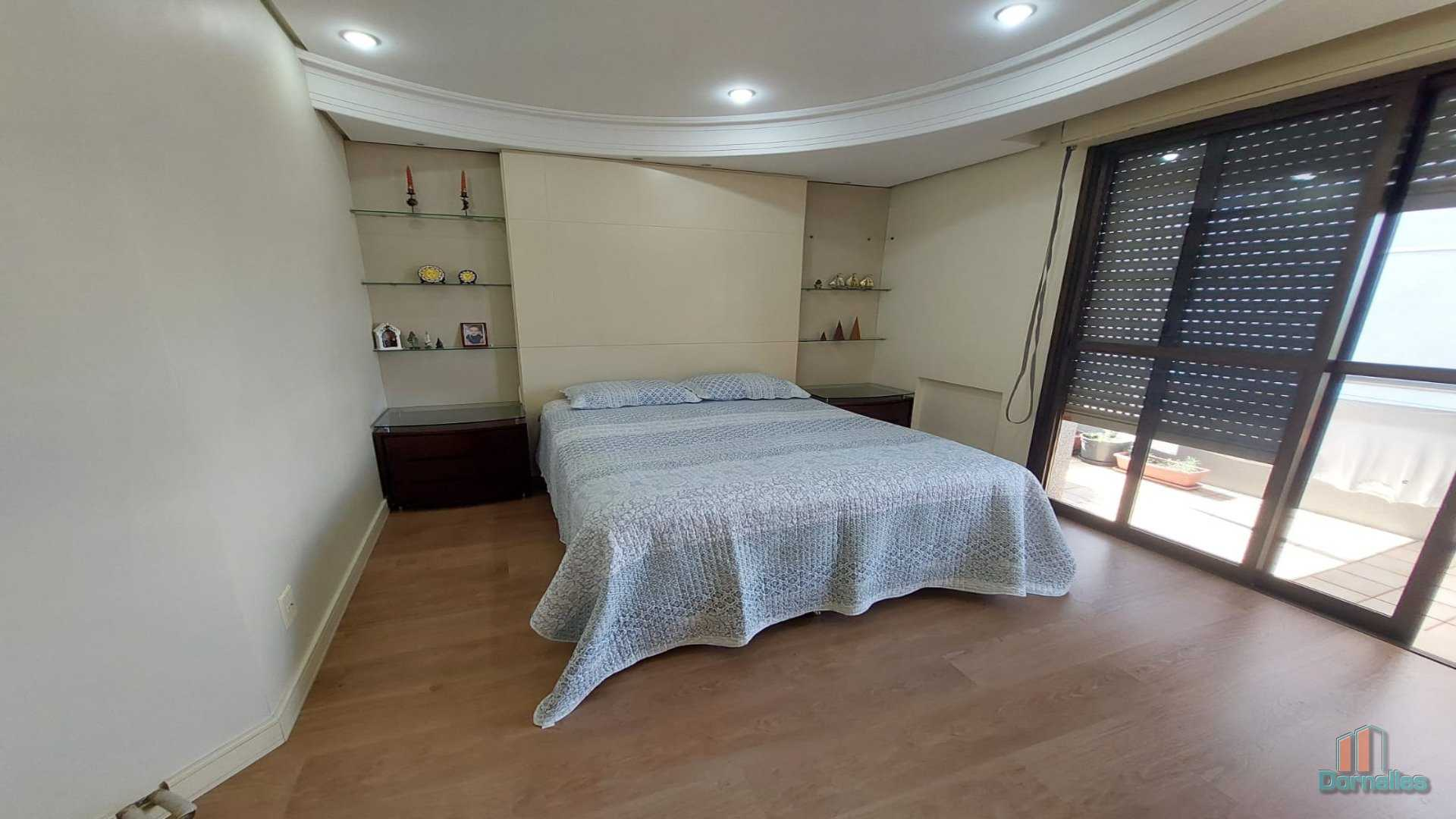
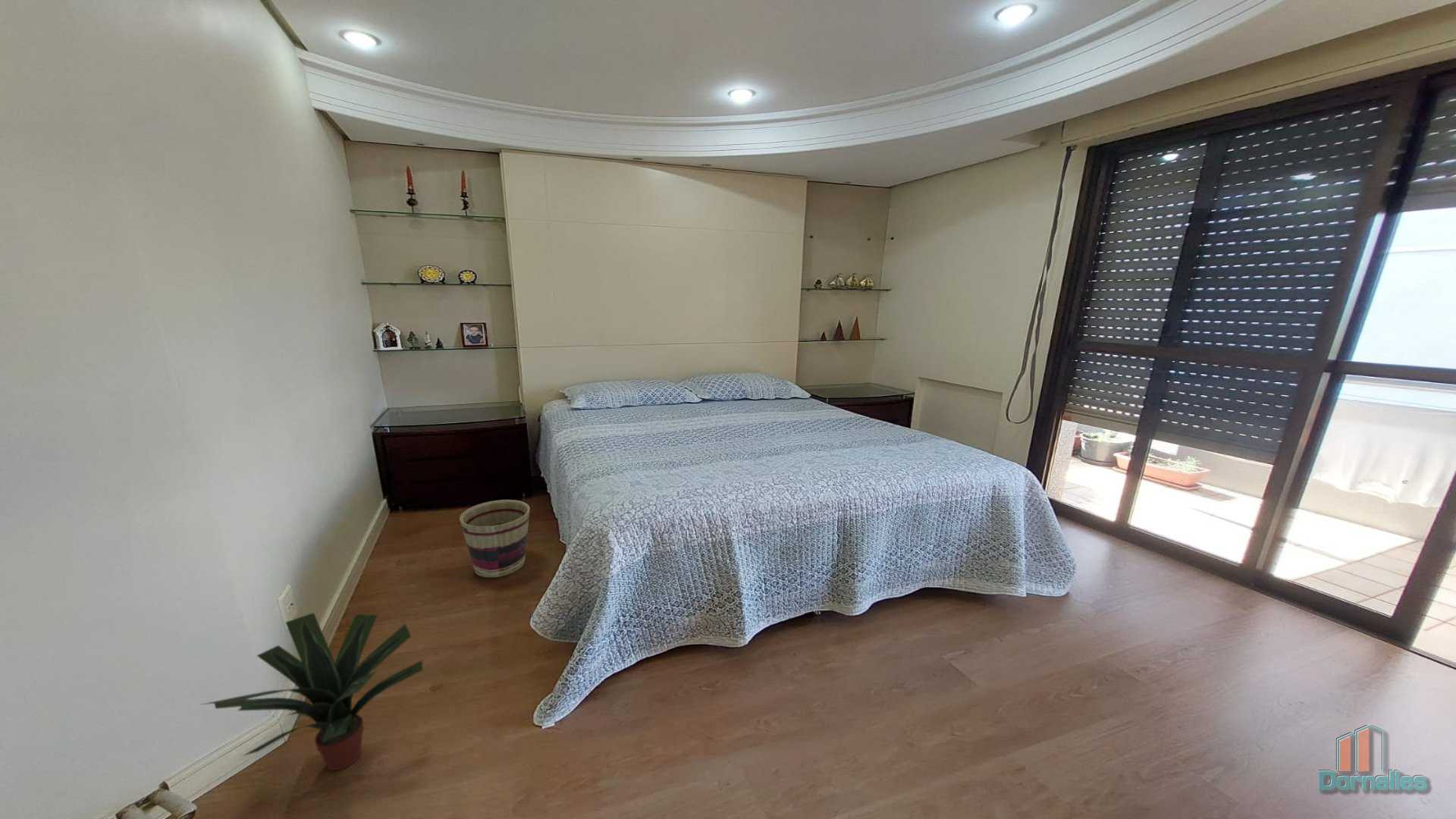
+ potted plant [201,612,423,771]
+ basket [459,499,531,579]
